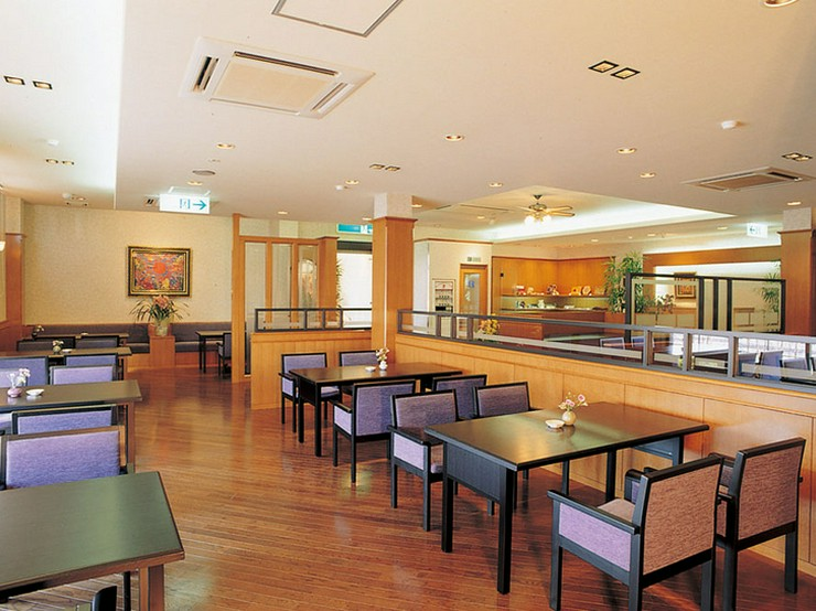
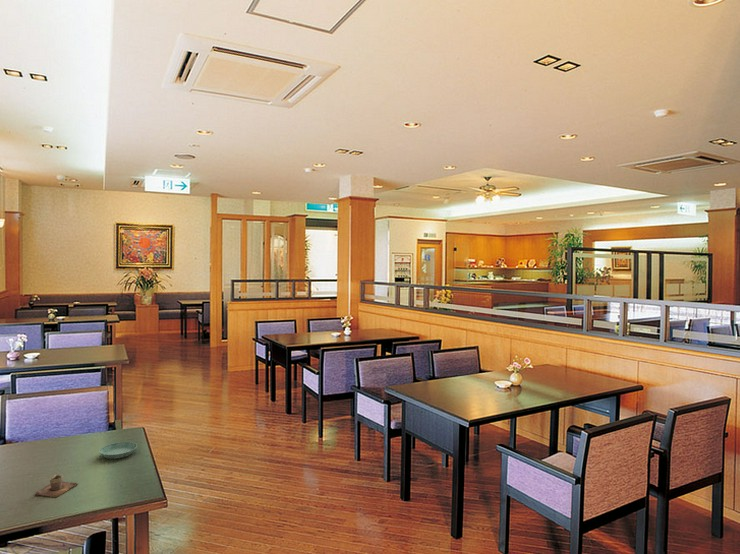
+ saucer [98,441,138,460]
+ cup [35,473,79,498]
